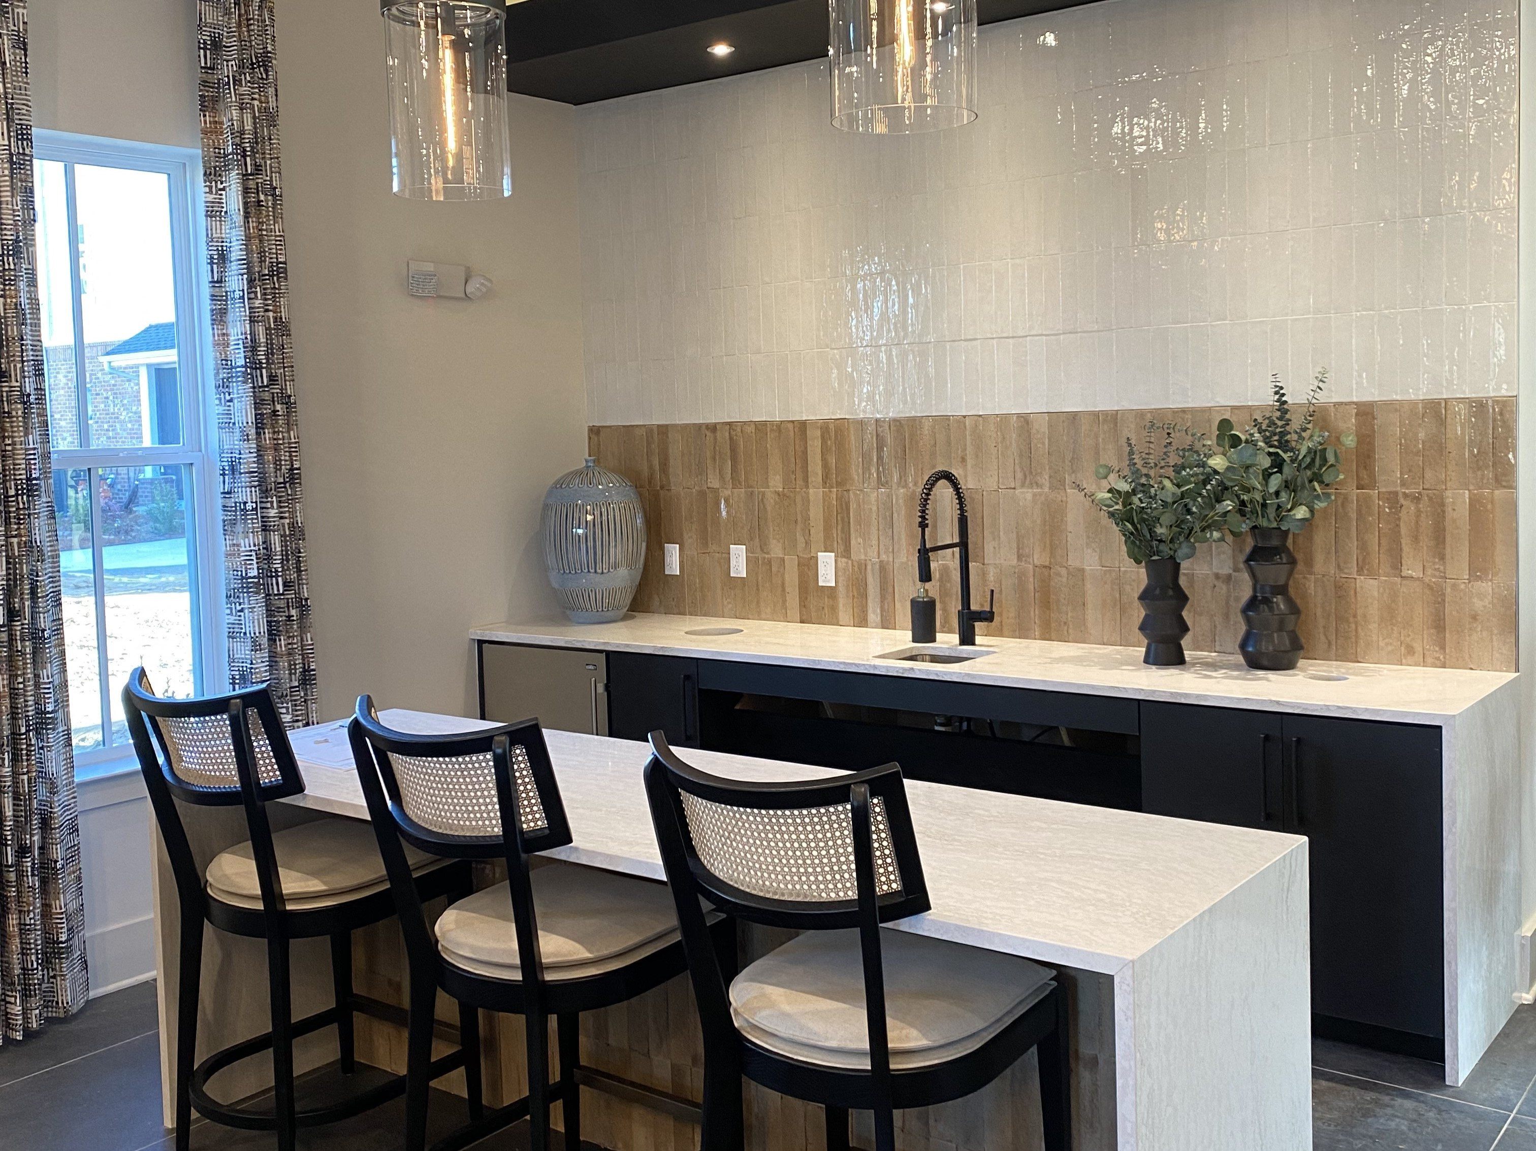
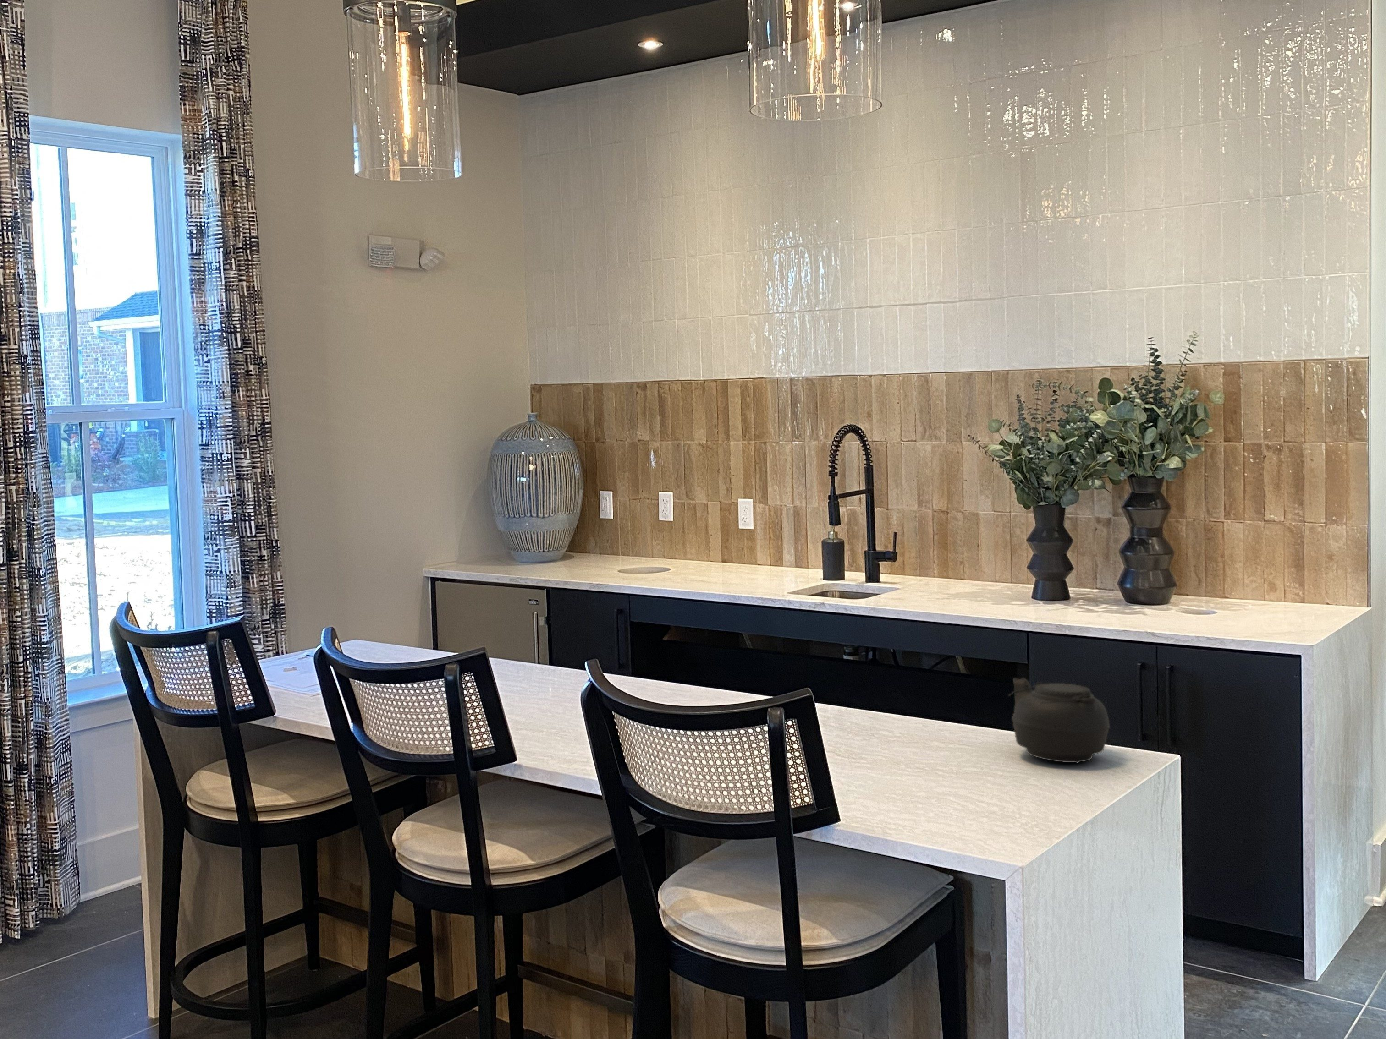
+ teapot [1008,678,1110,764]
